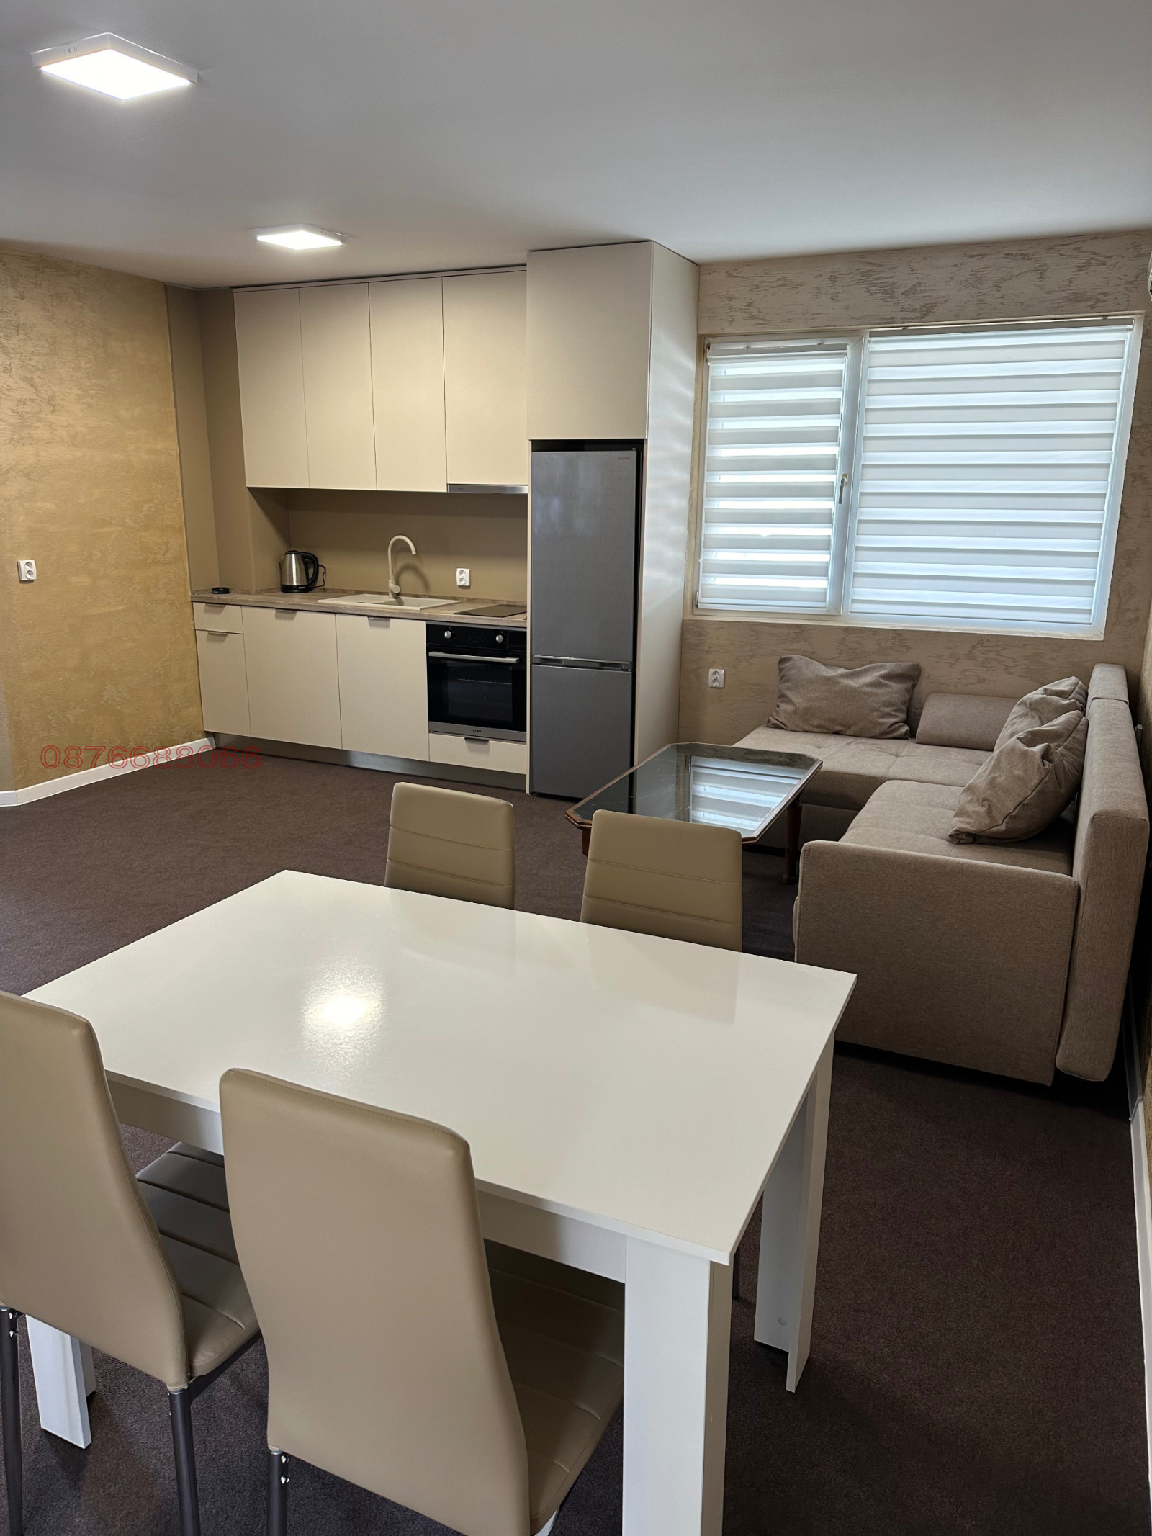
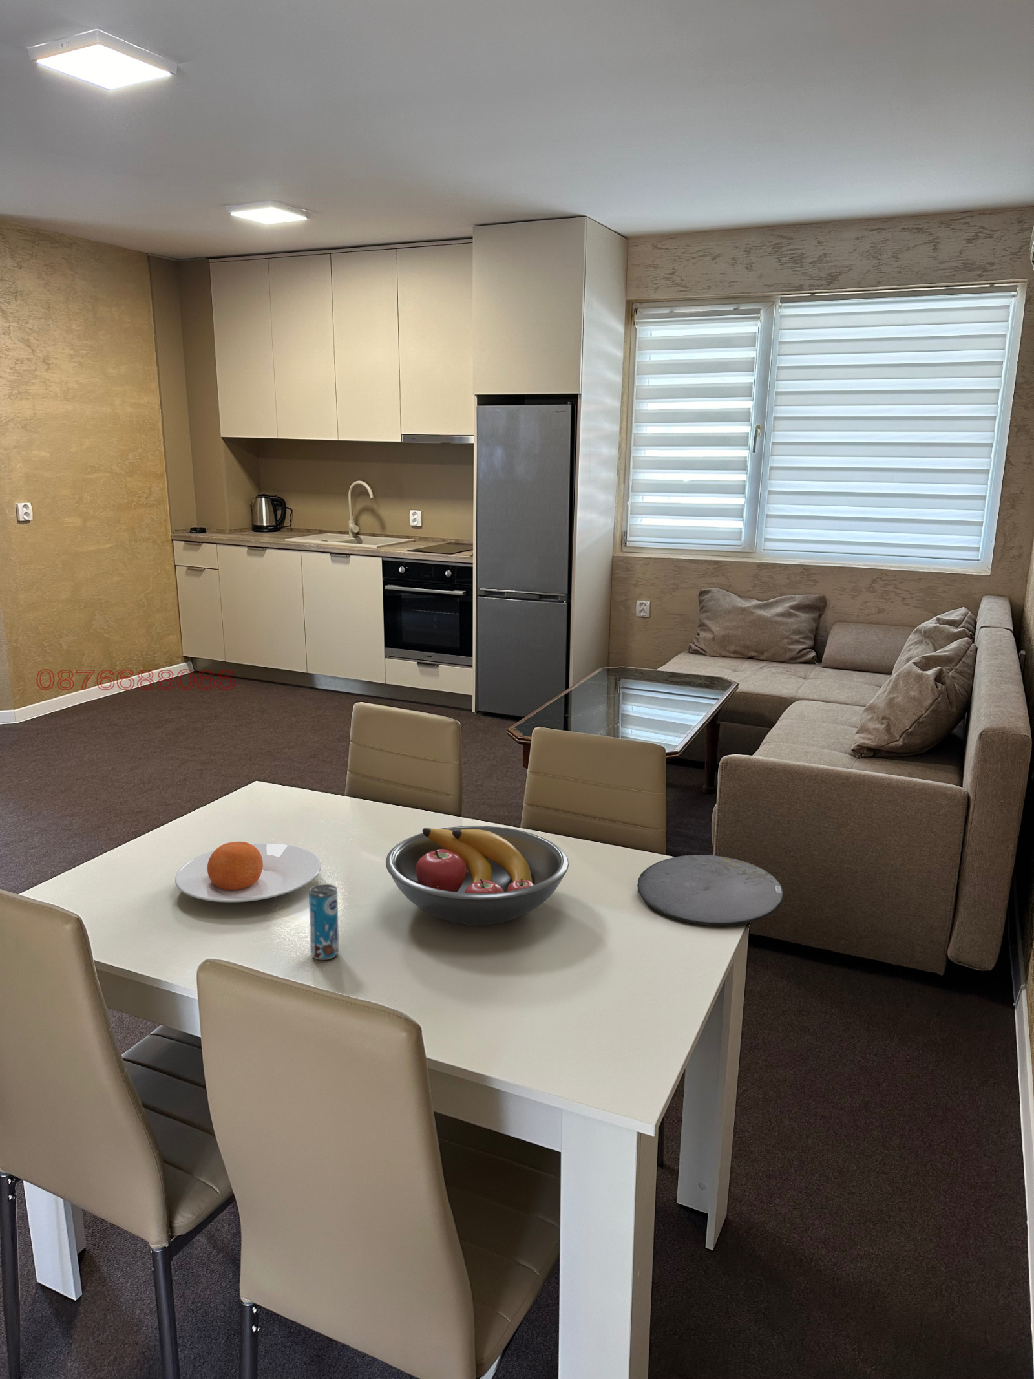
+ beverage can [308,883,339,961]
+ plate [175,841,321,903]
+ fruit bowl [386,825,569,925]
+ plate [636,854,784,927]
